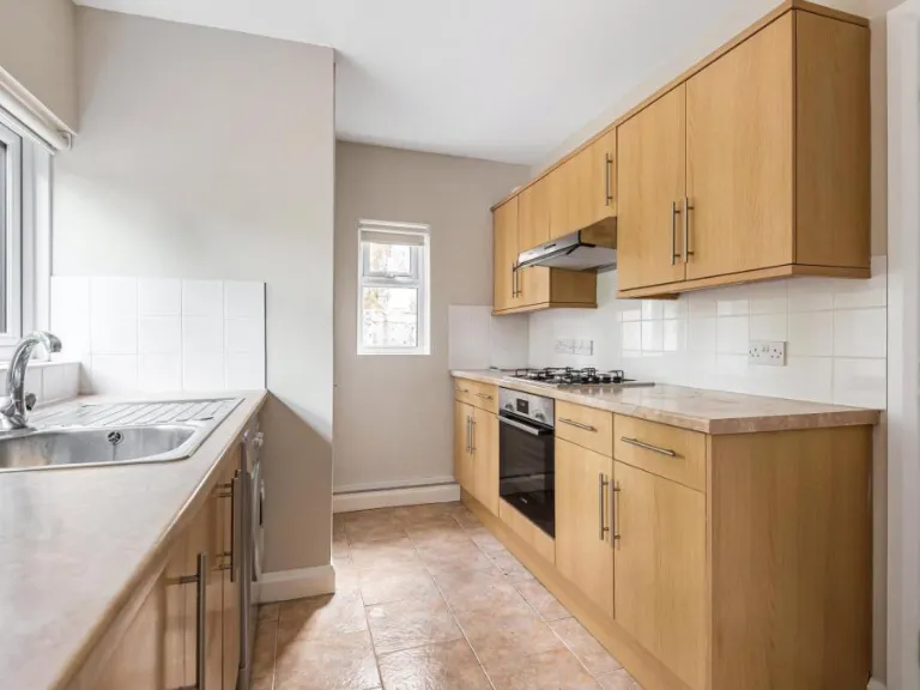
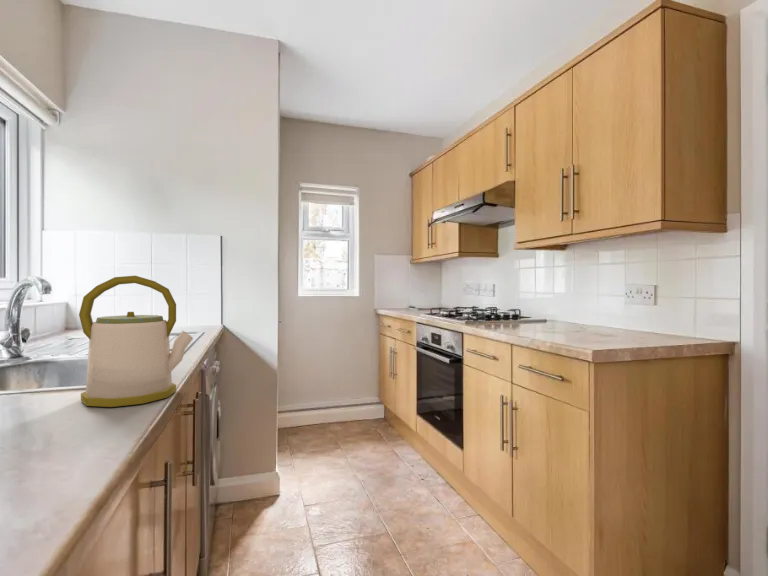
+ kettle [78,275,194,408]
